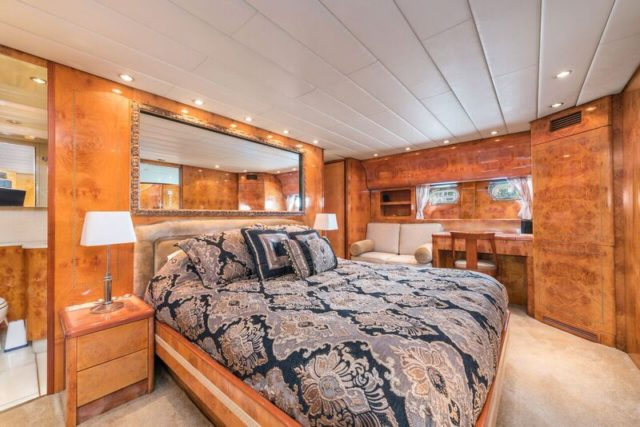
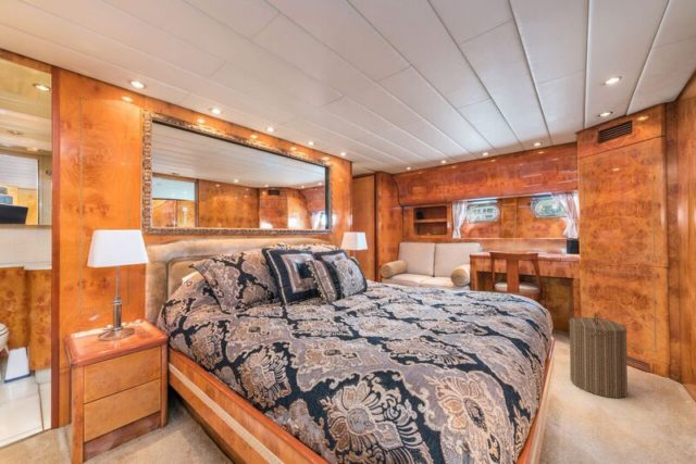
+ laundry hamper [568,312,629,399]
